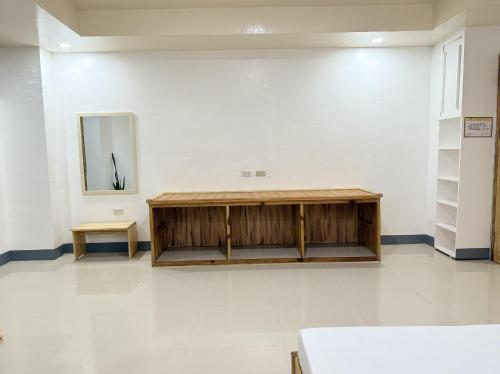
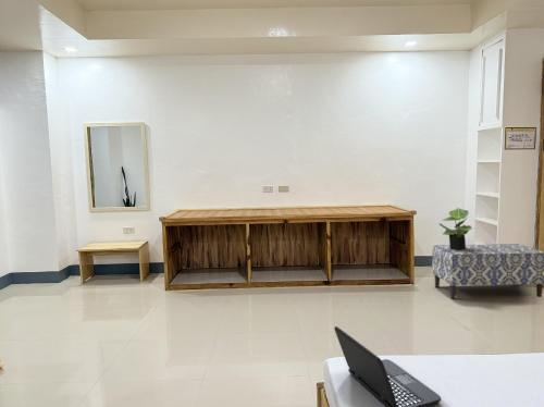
+ bench [431,243,544,299]
+ laptop [333,325,442,407]
+ potted plant [438,207,472,250]
